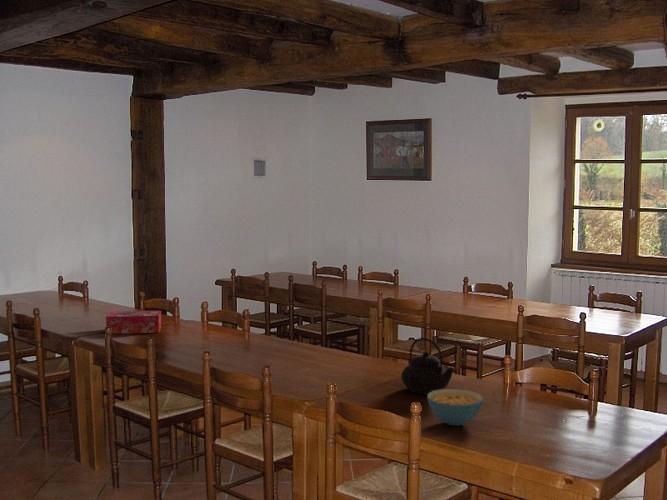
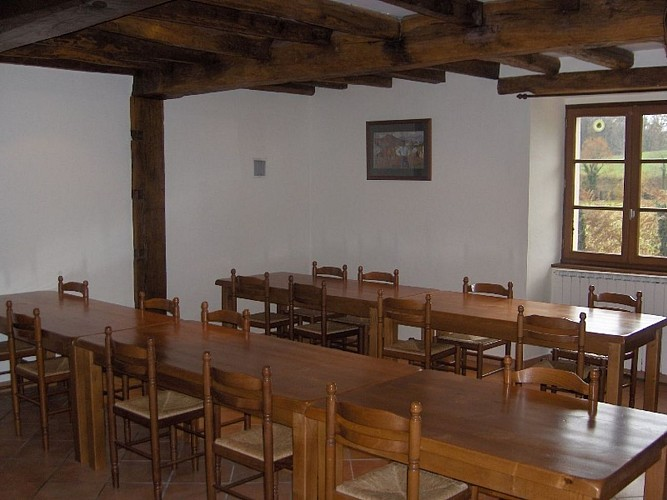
- teapot [400,337,455,395]
- tissue box [105,310,162,335]
- cereal bowl [426,388,484,427]
